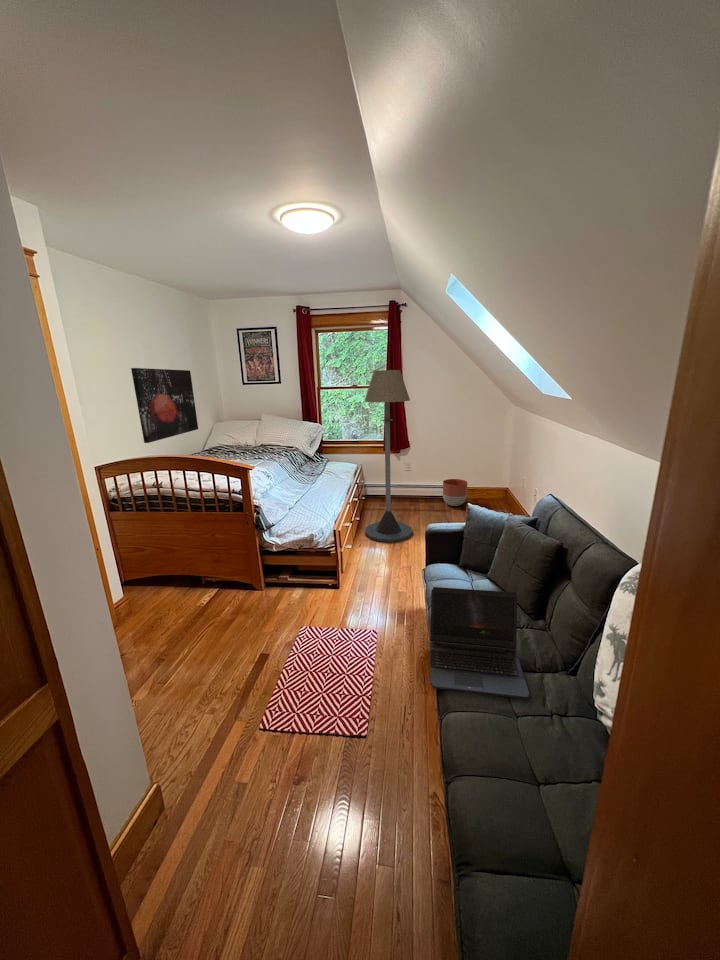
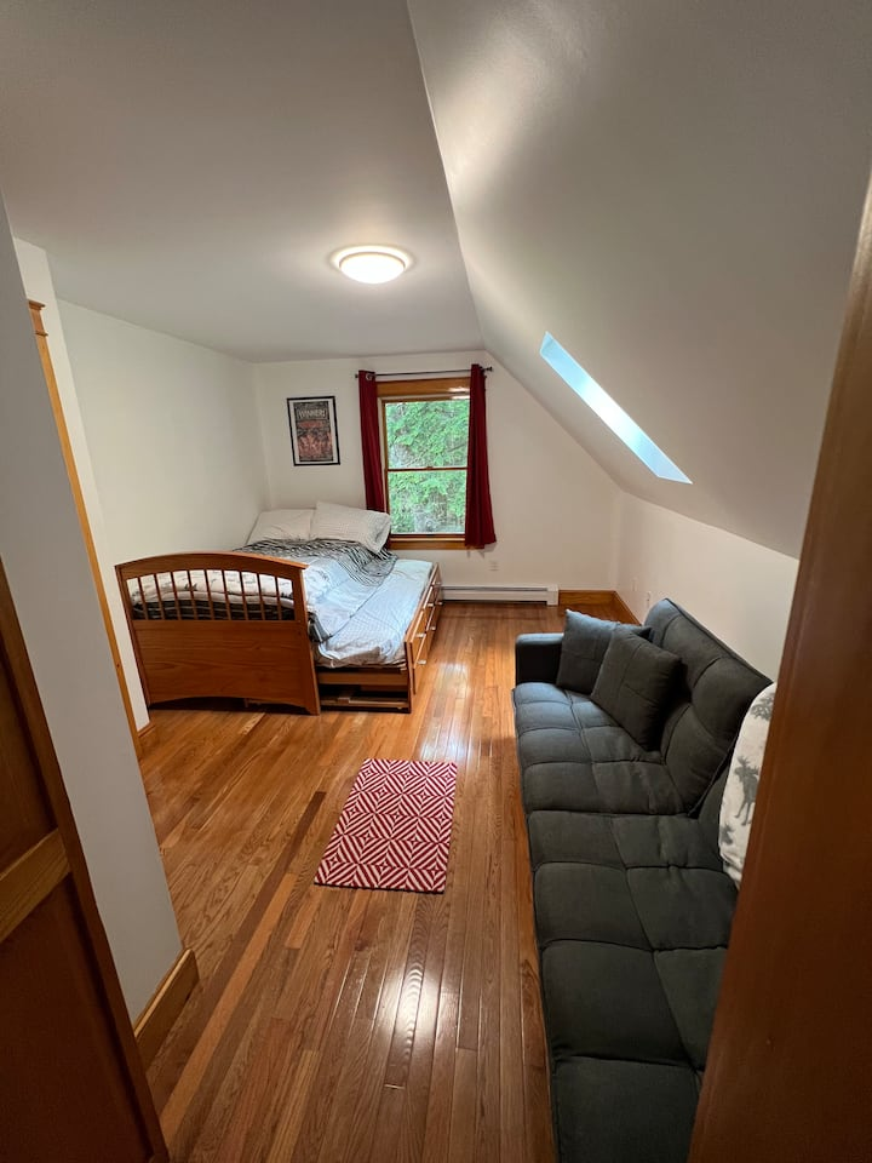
- laptop computer [429,586,530,700]
- planter [442,478,468,507]
- wall art [130,367,199,444]
- floor lamp [364,369,413,543]
